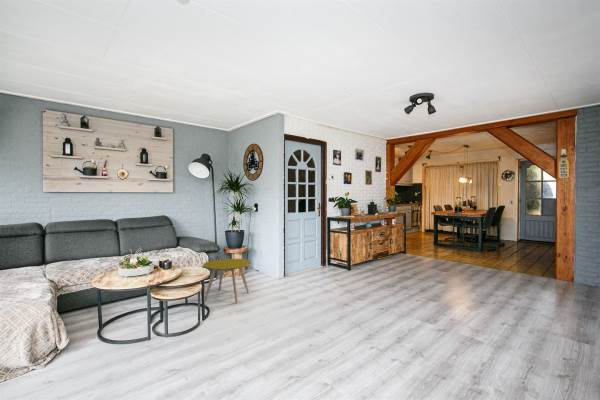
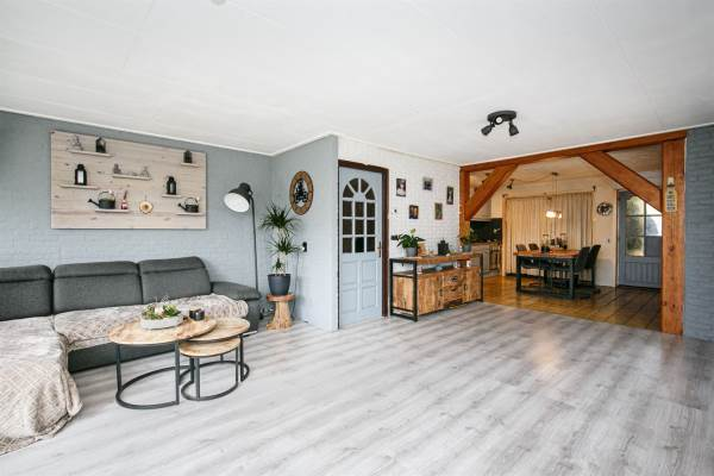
- side table [202,258,252,304]
